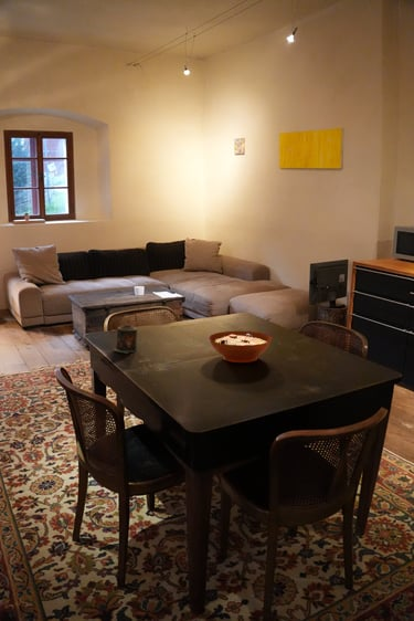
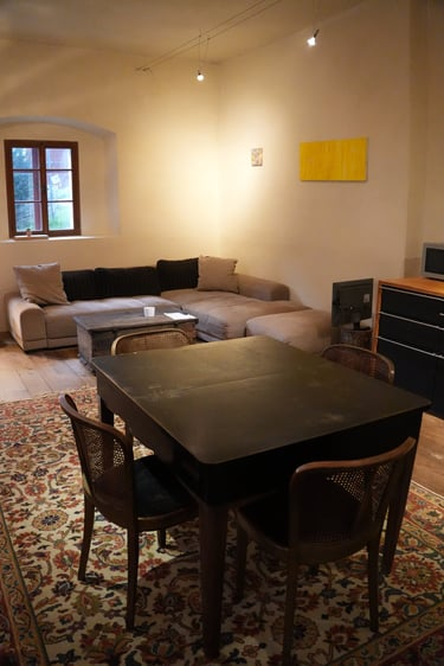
- candle [113,324,138,355]
- decorative bowl [208,330,273,364]
